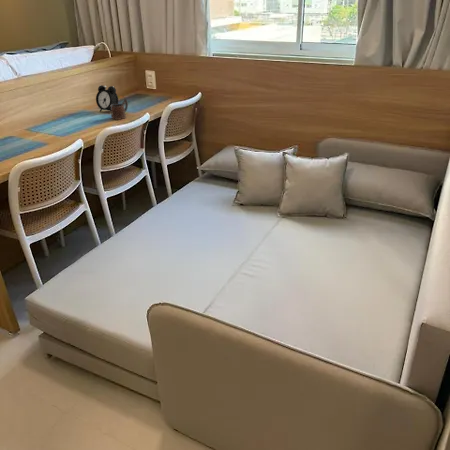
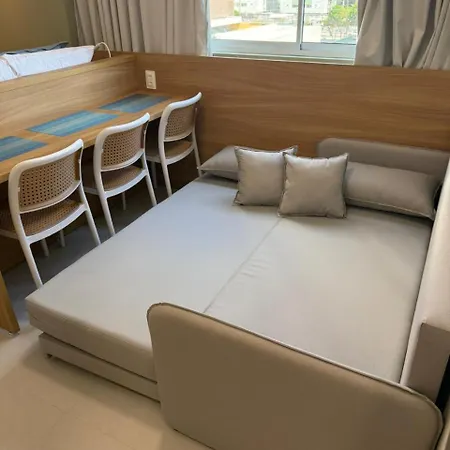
- alarm clock [95,84,119,112]
- mug [110,98,129,121]
